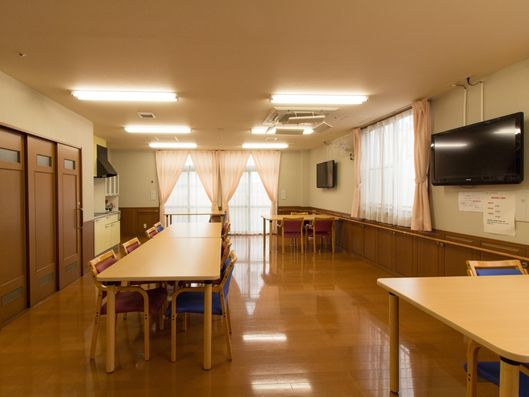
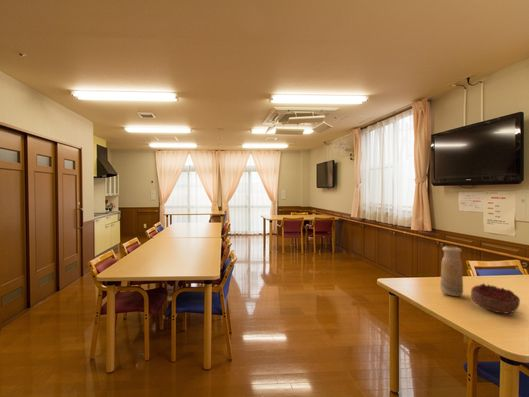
+ decorative bowl [470,282,521,314]
+ vase [439,245,464,297]
